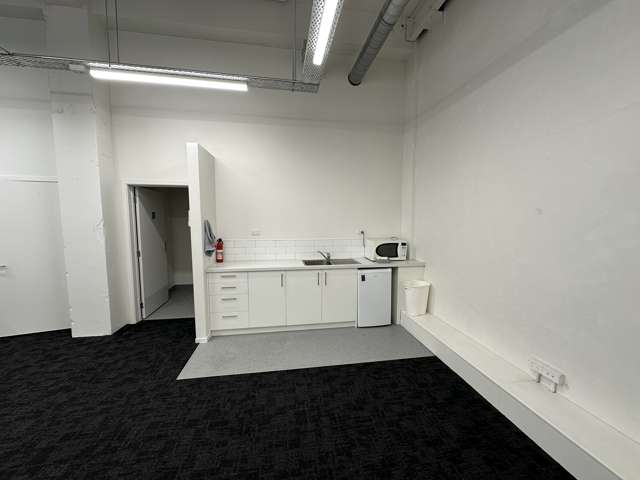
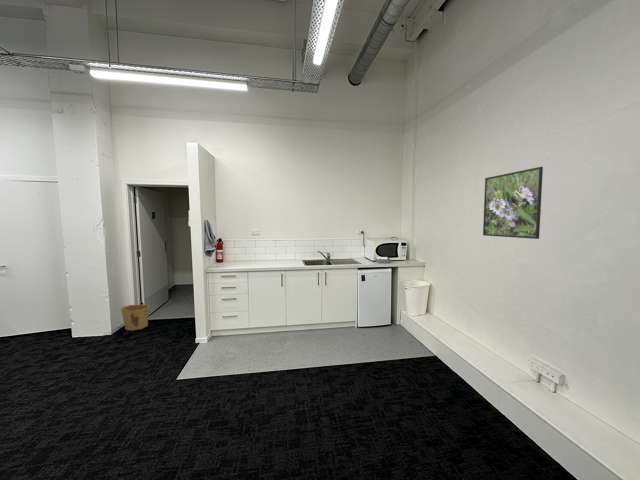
+ bucket [120,304,153,331]
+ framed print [482,166,544,240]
